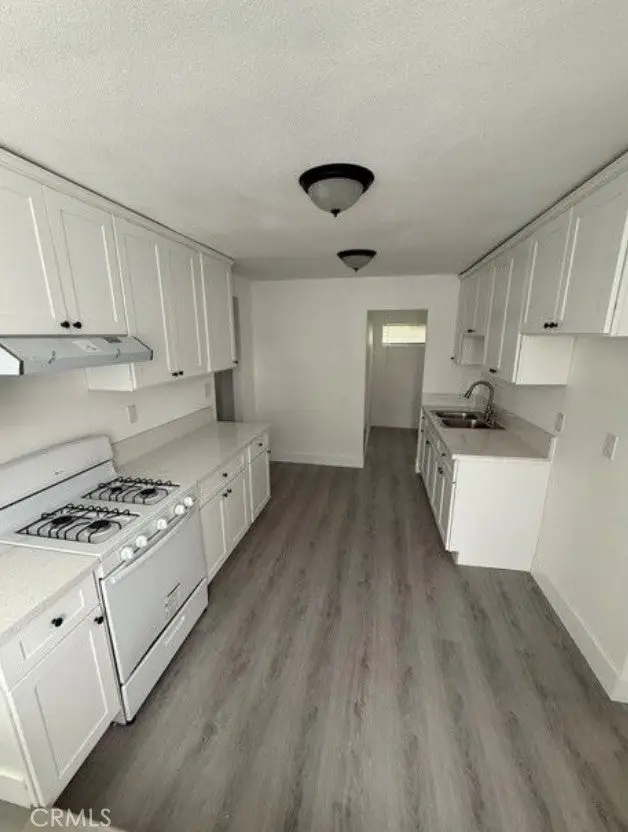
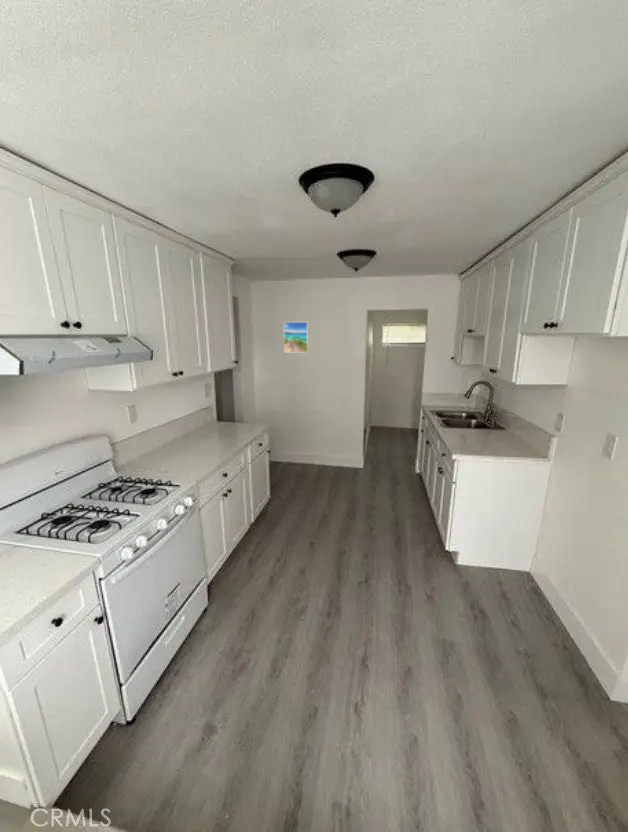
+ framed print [283,321,309,354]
